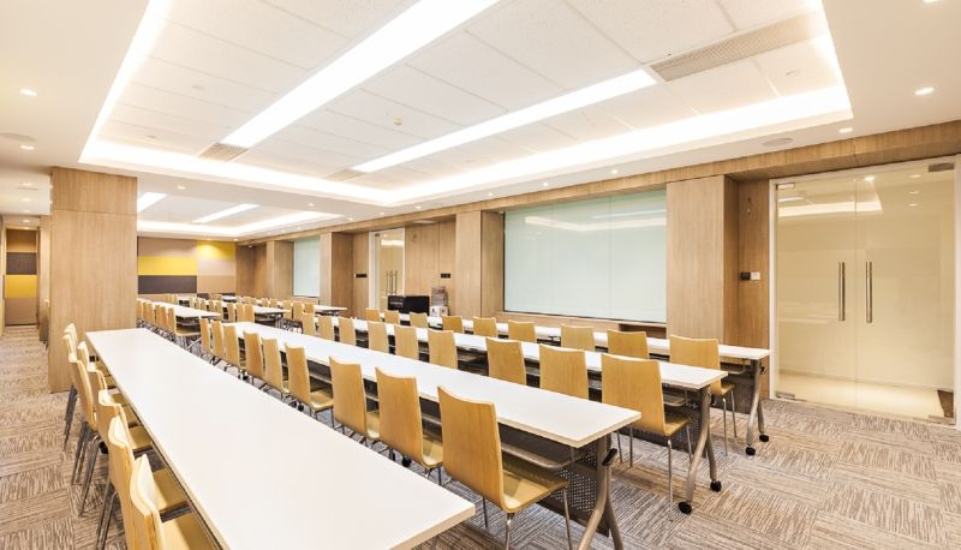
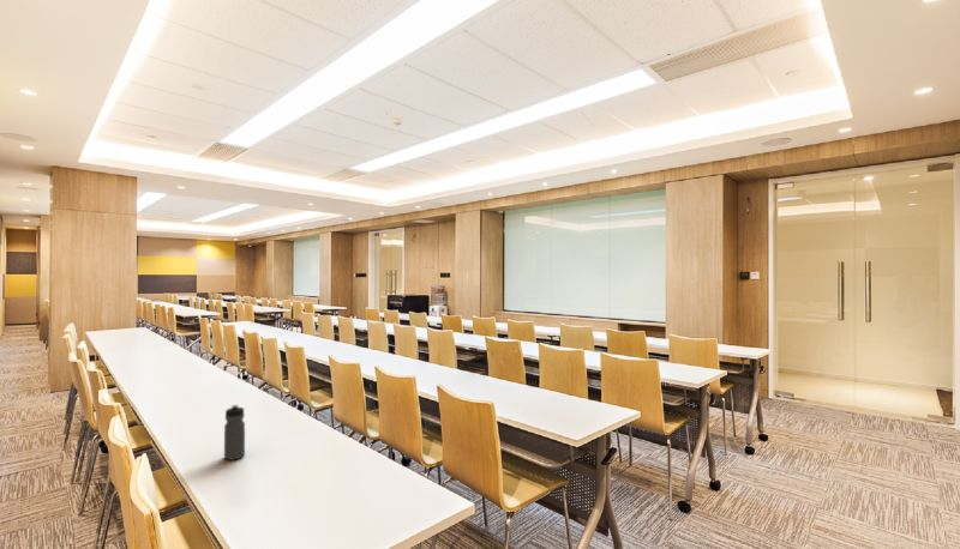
+ water bottle [223,404,246,461]
